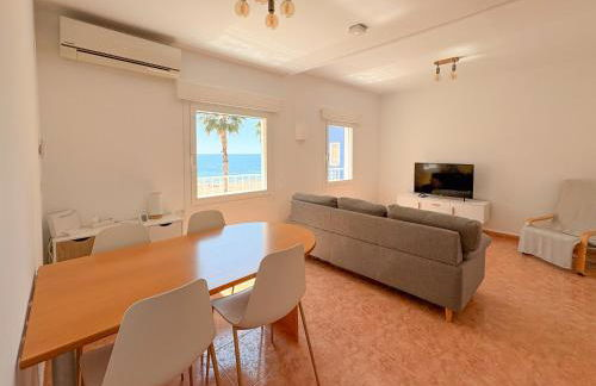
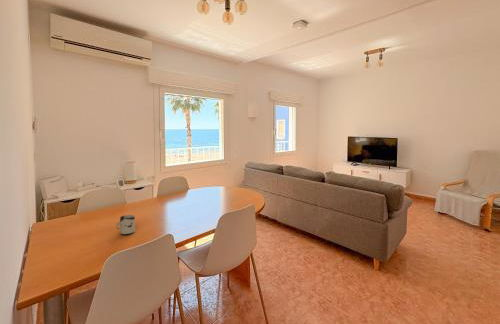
+ cup [115,214,136,236]
